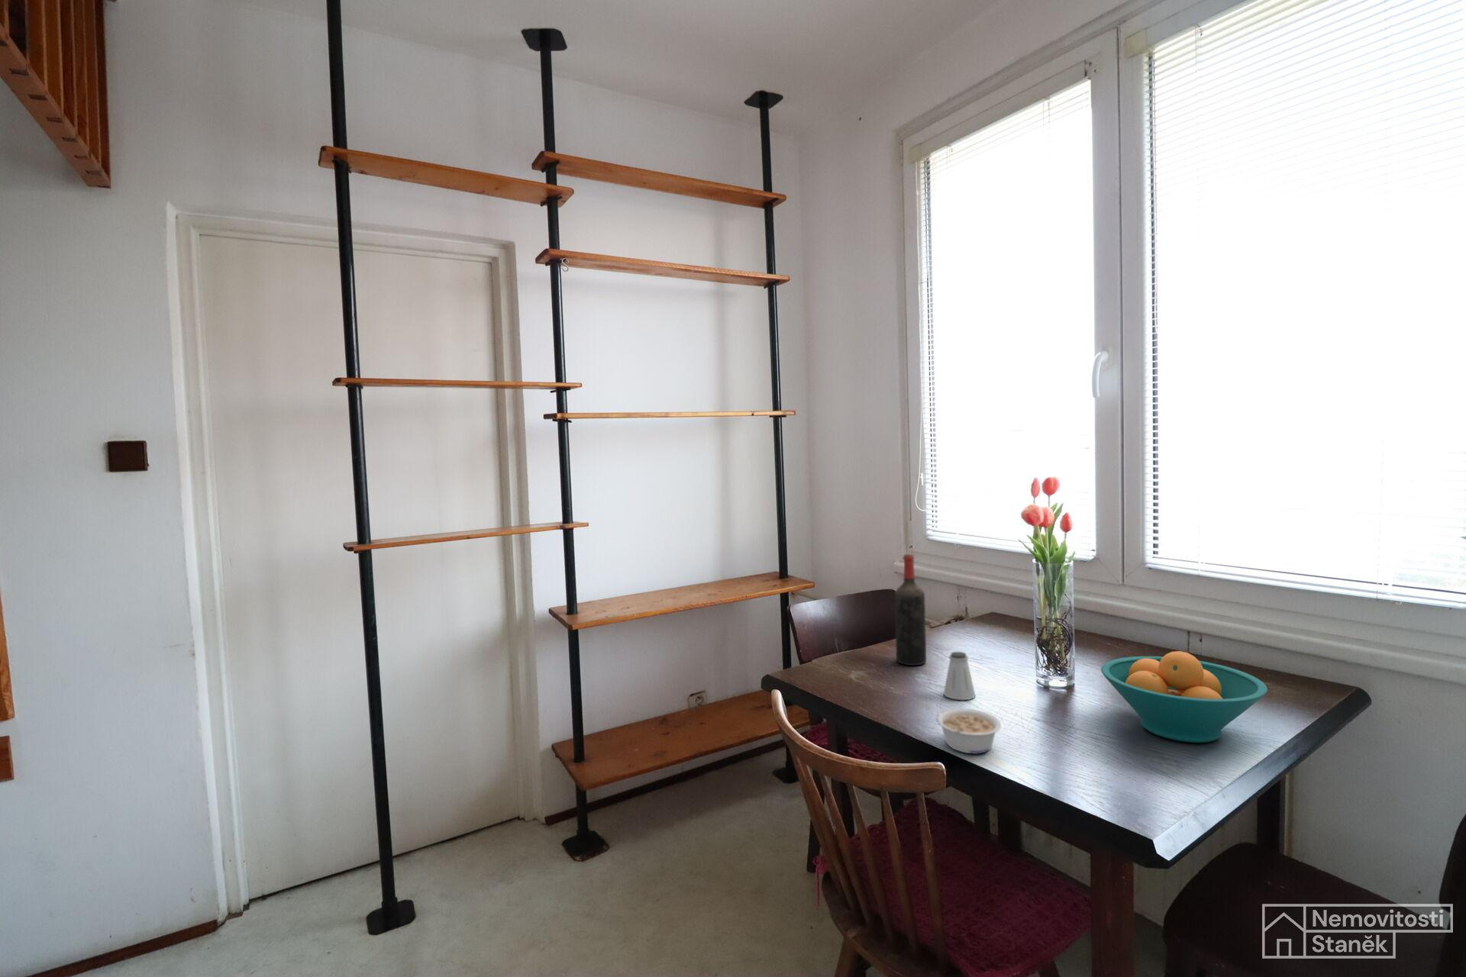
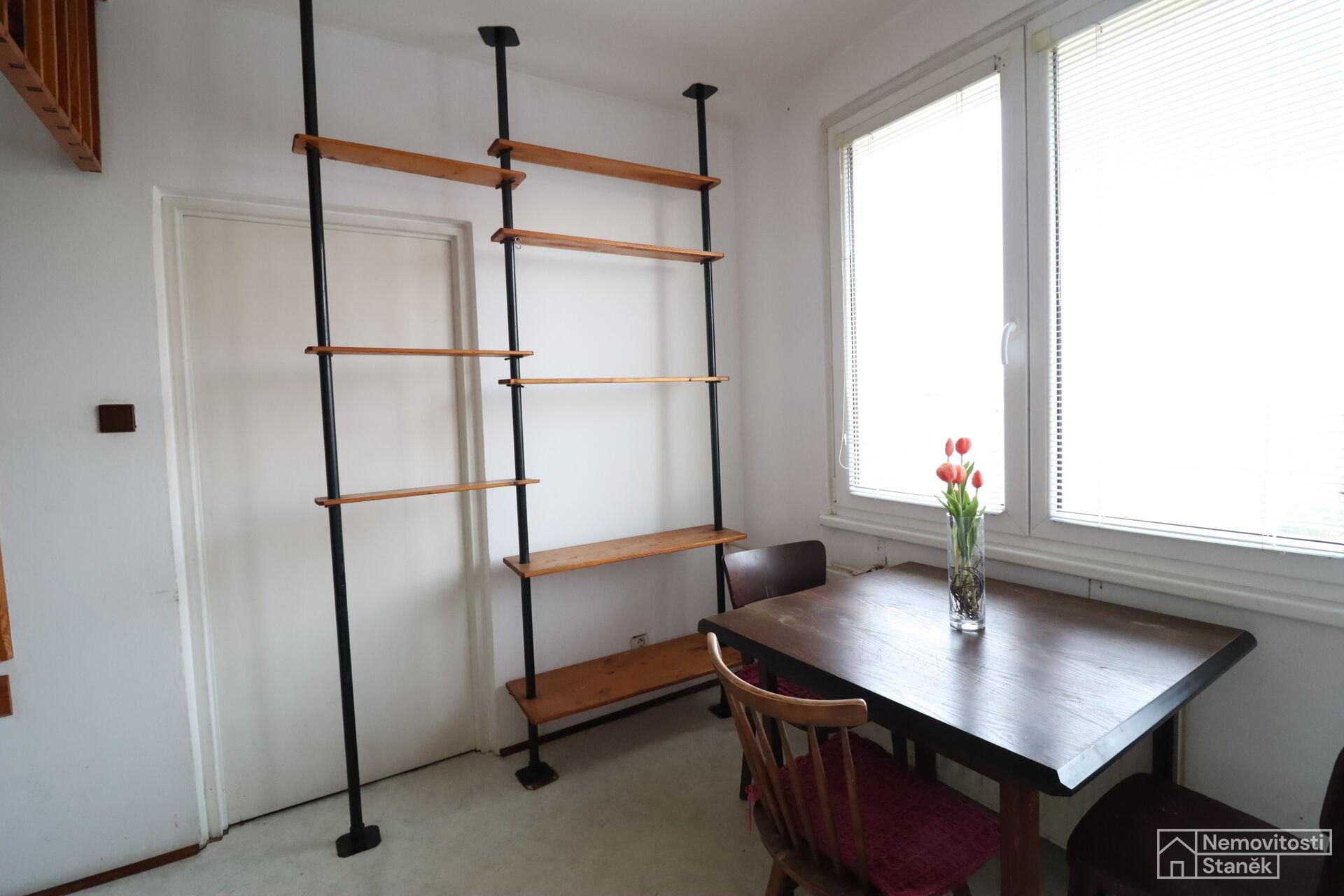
- saltshaker [944,651,976,701]
- fruit bowl [1101,650,1269,744]
- legume [936,708,1001,755]
- wine bottle [894,553,927,666]
